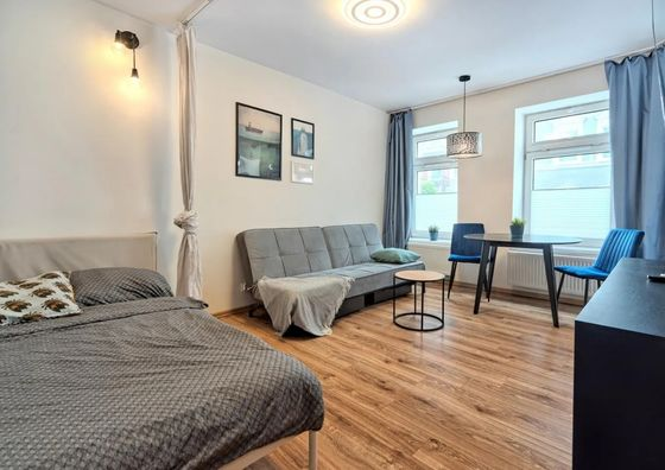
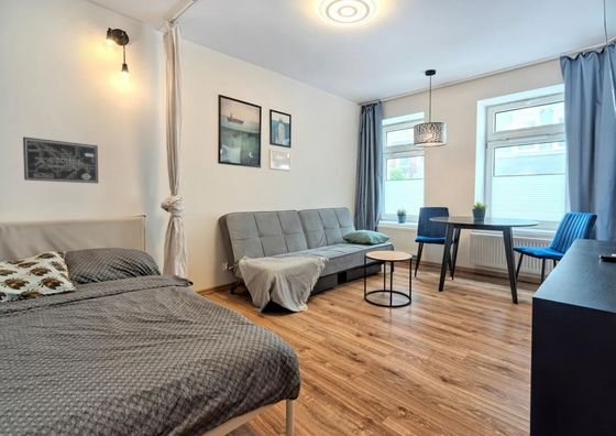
+ wall art [22,135,99,184]
